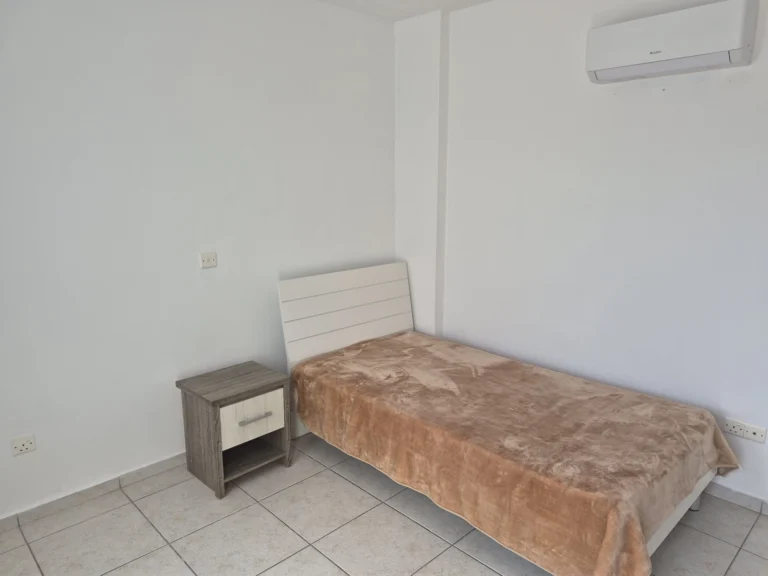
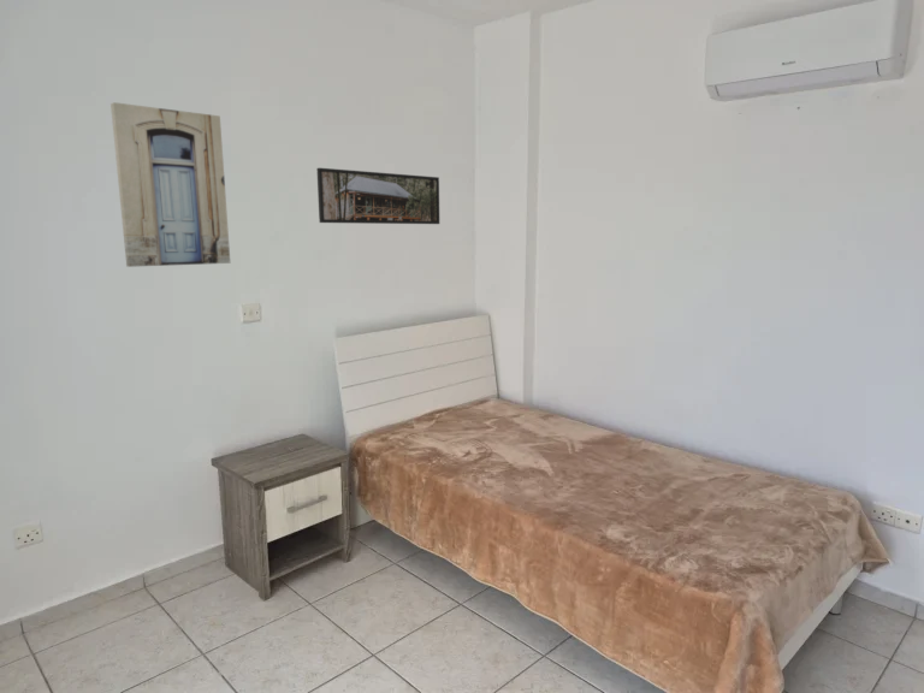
+ wall art [109,101,231,268]
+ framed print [315,167,440,225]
